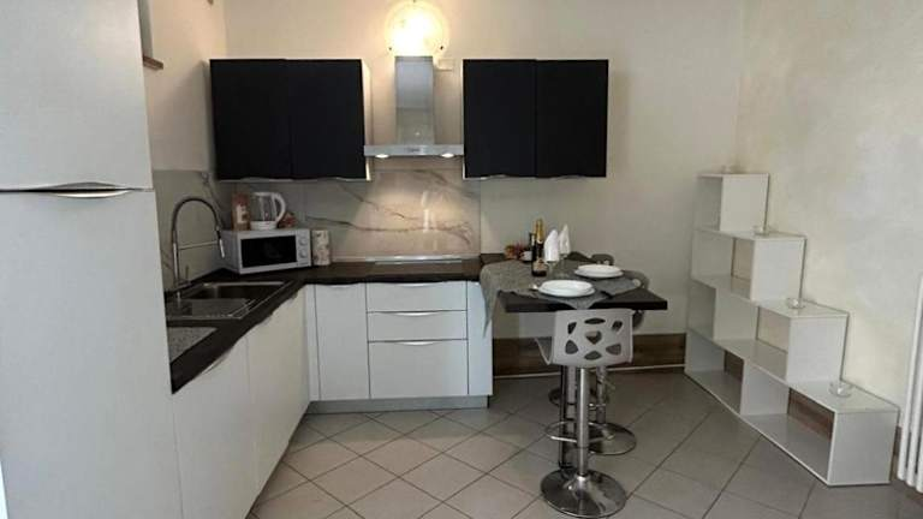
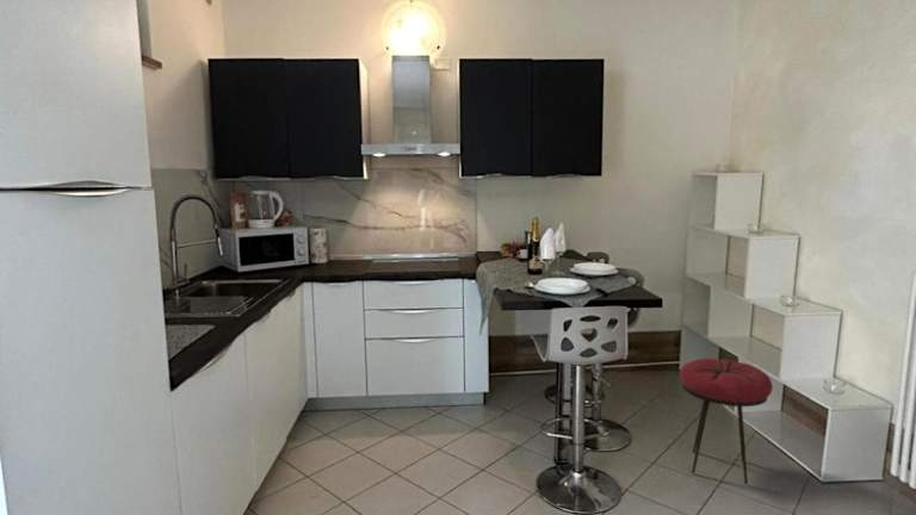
+ stool [679,358,774,485]
